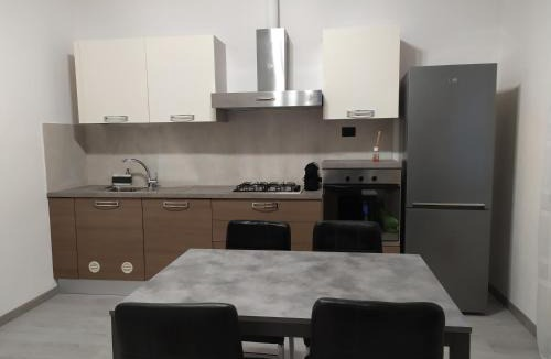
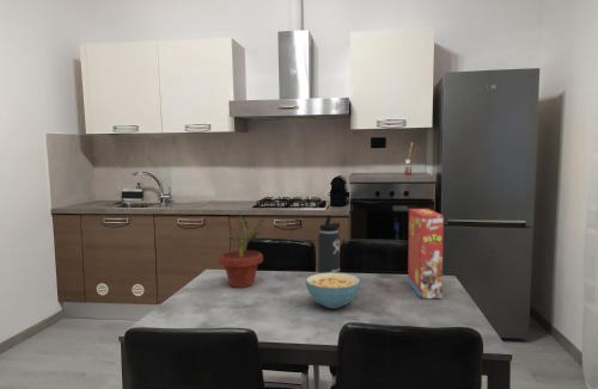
+ cereal bowl [305,272,361,309]
+ thermos bottle [317,214,341,273]
+ potted plant [218,212,267,289]
+ cereal box [407,208,445,300]
